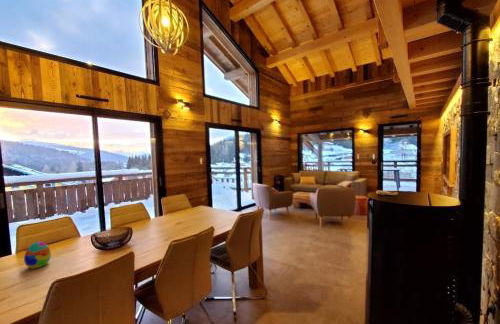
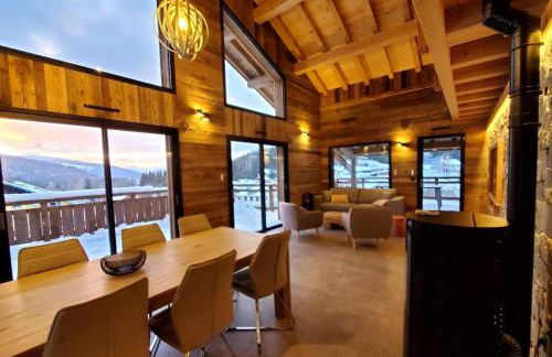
- decorative egg [23,241,52,270]
